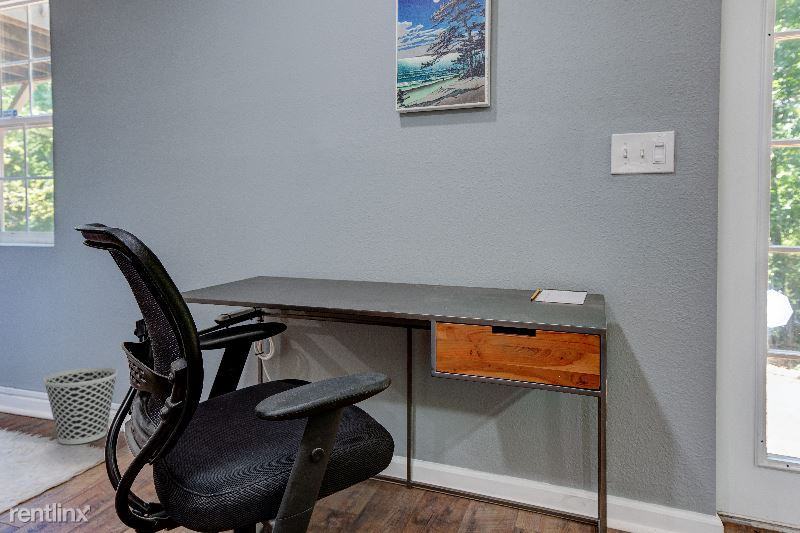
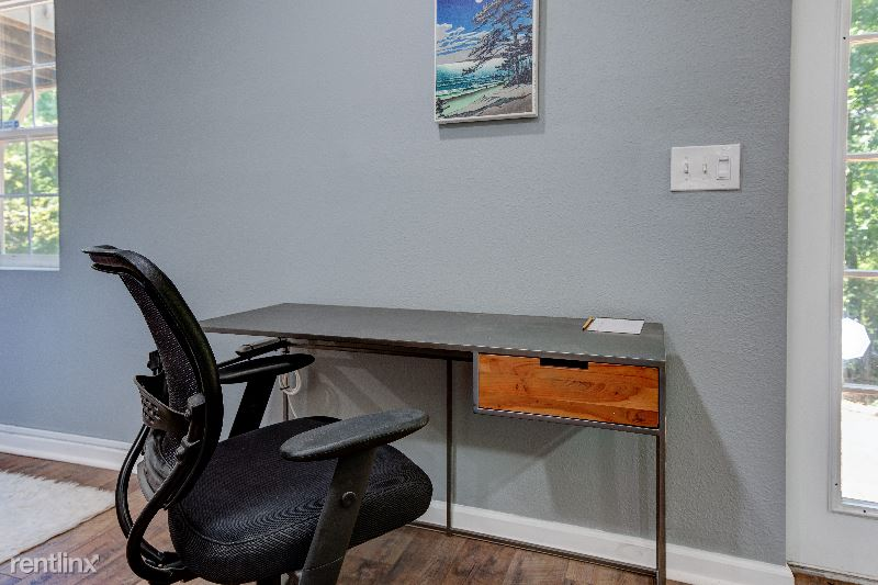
- wastebasket [42,366,119,445]
